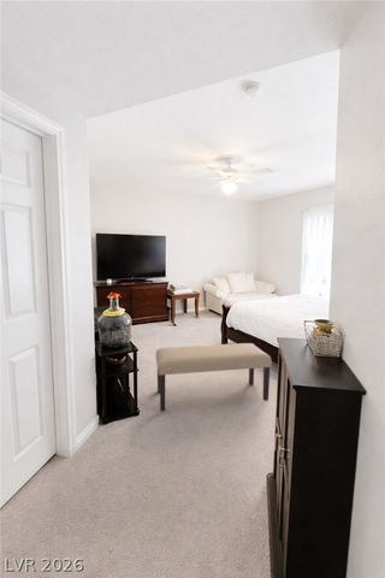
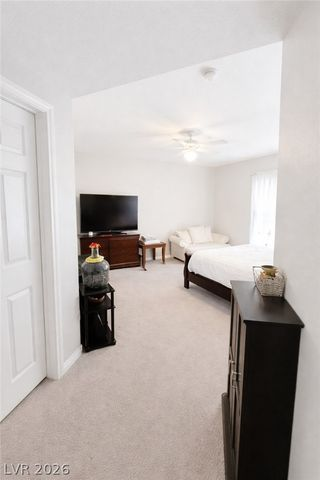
- bench [155,342,273,412]
